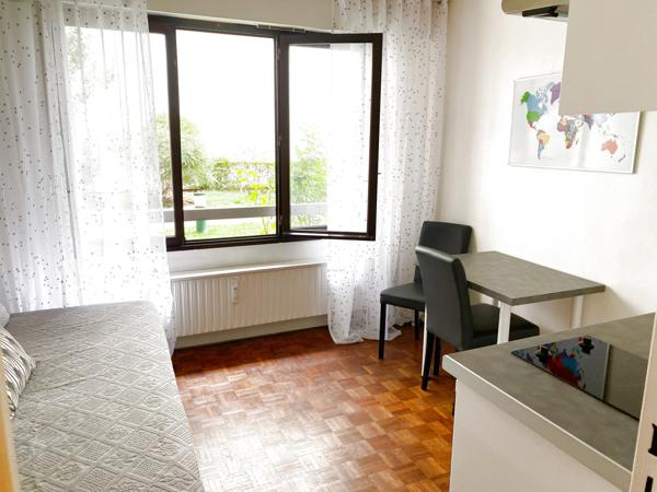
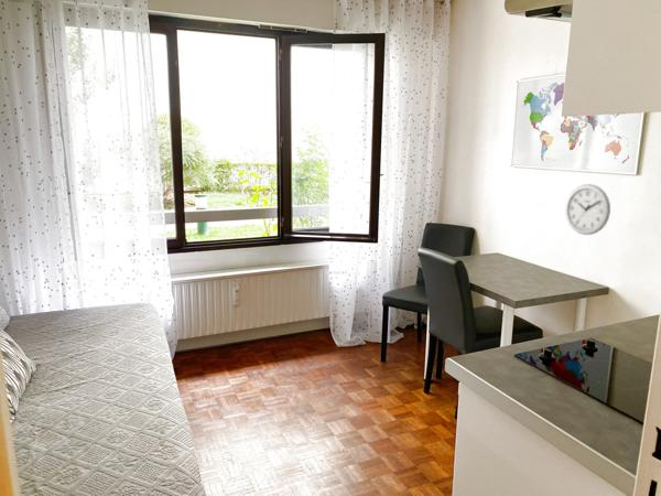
+ wall clock [564,183,611,236]
